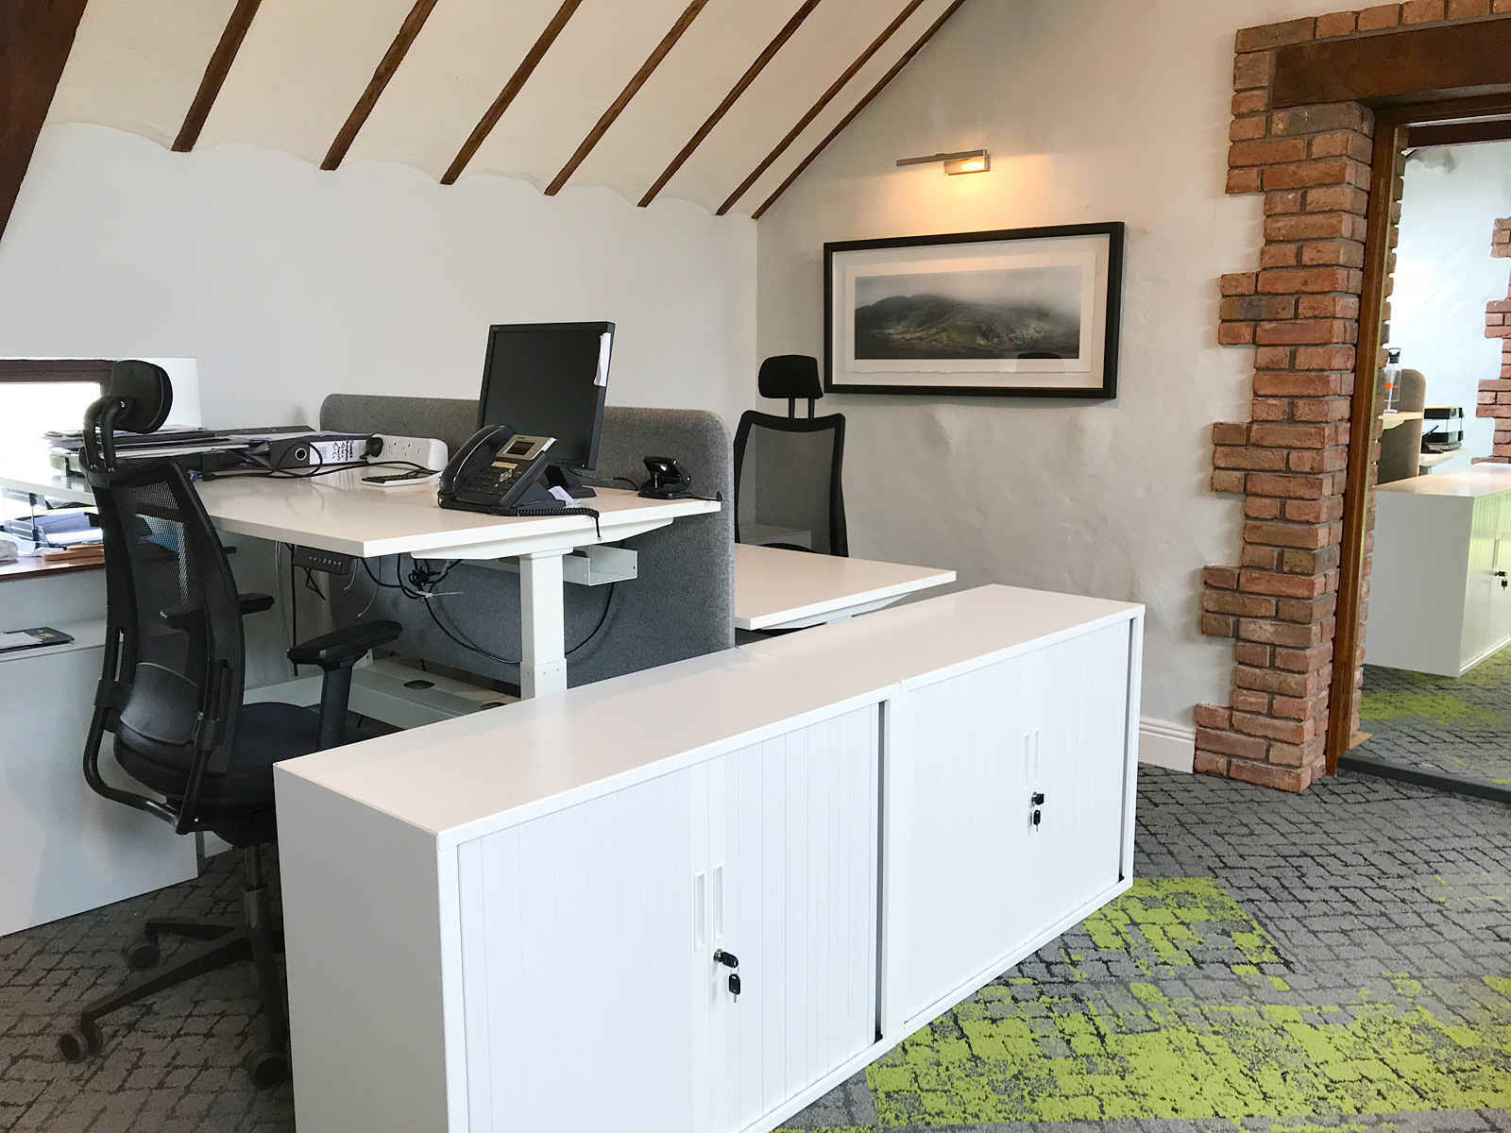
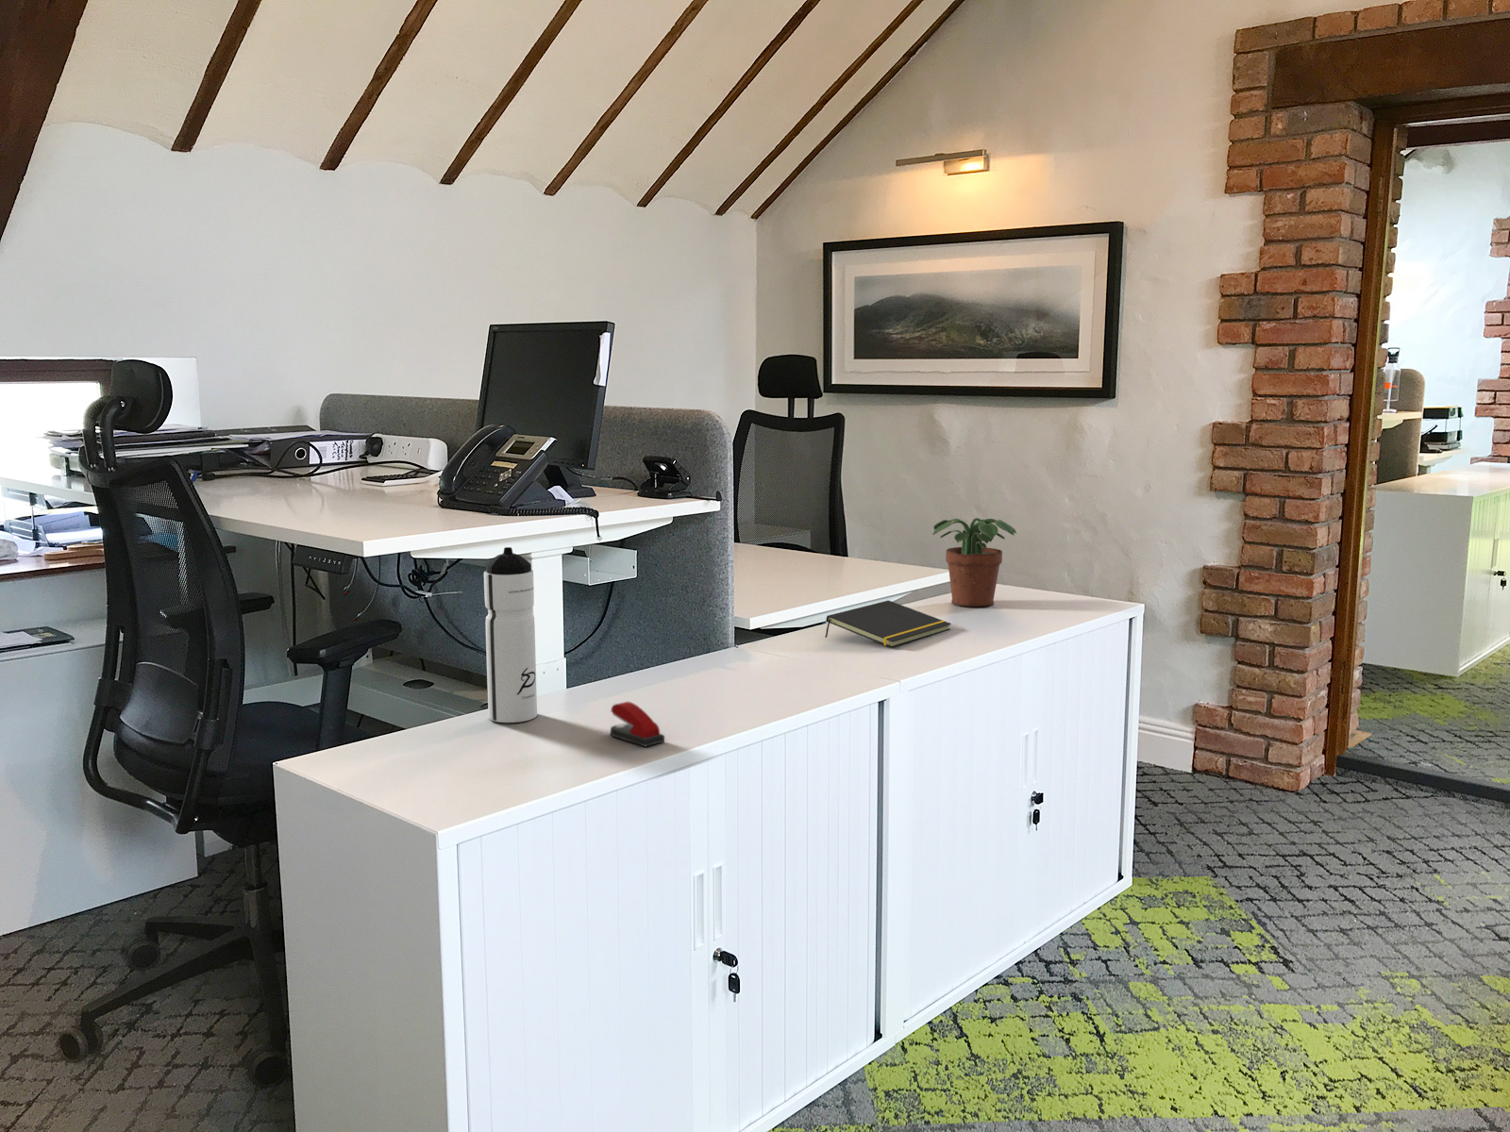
+ notepad [824,599,952,648]
+ potted plant [931,517,1018,608]
+ stapler [610,700,666,747]
+ water bottle [483,546,537,723]
